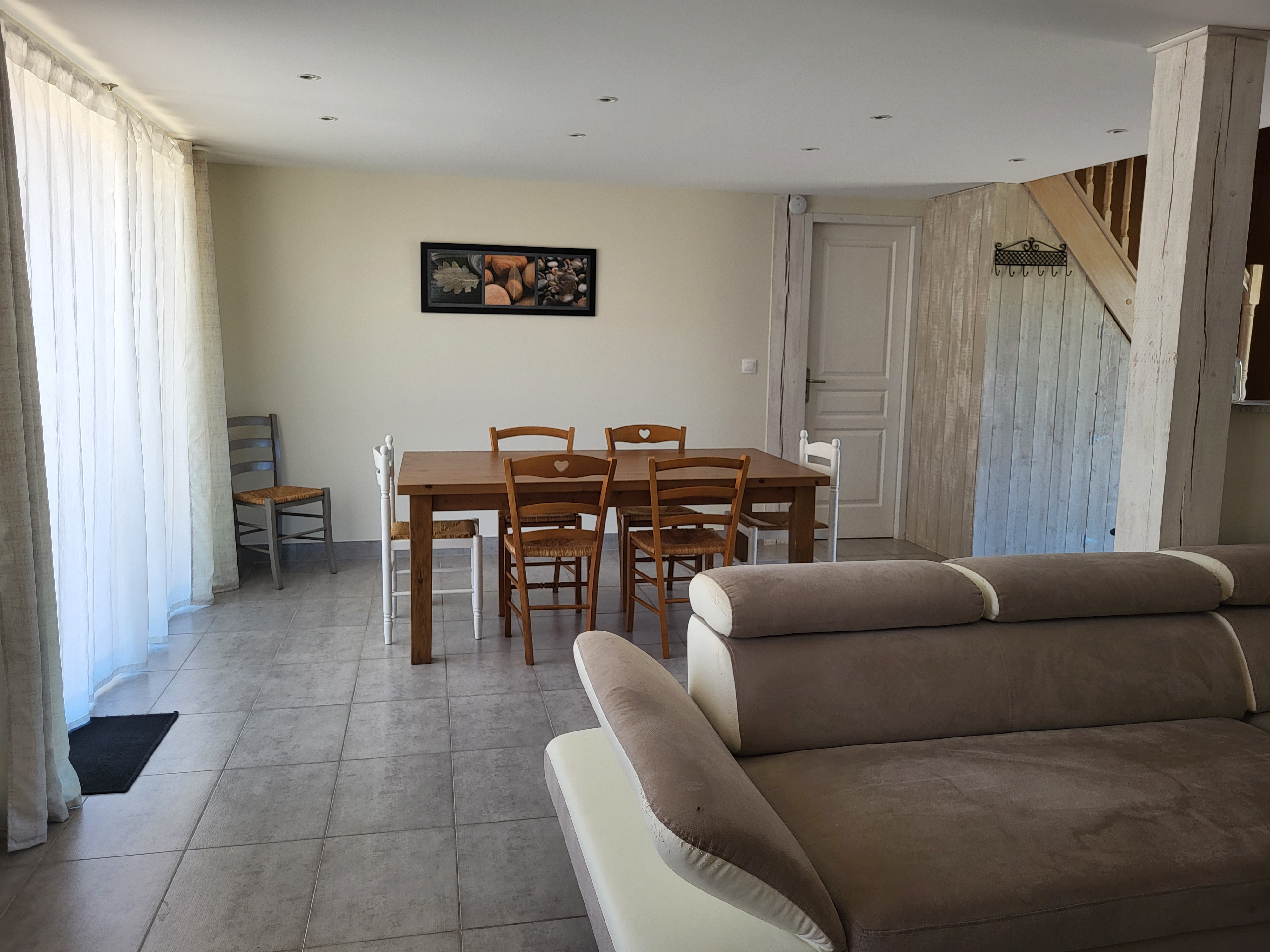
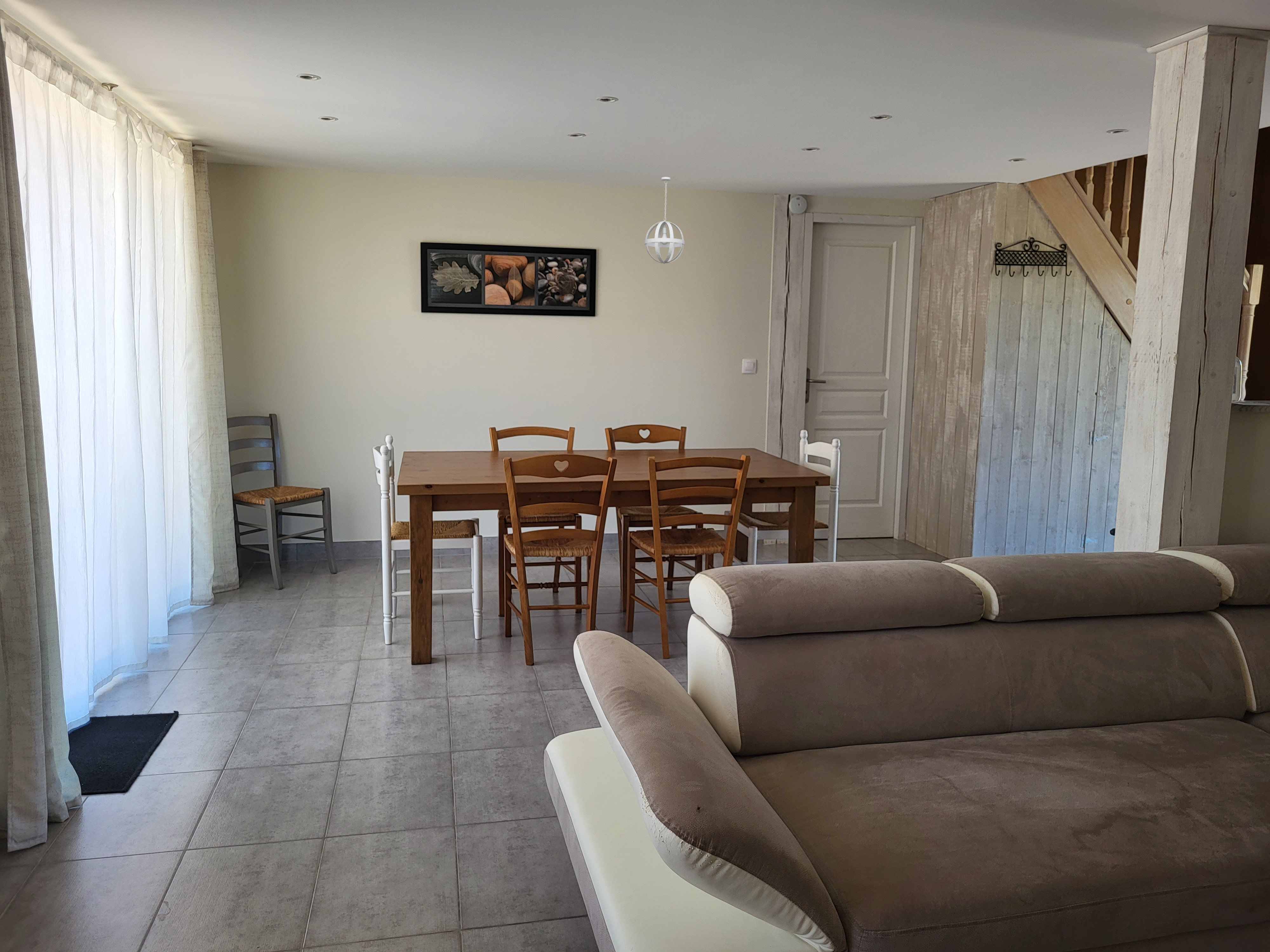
+ pendant light [644,177,685,264]
